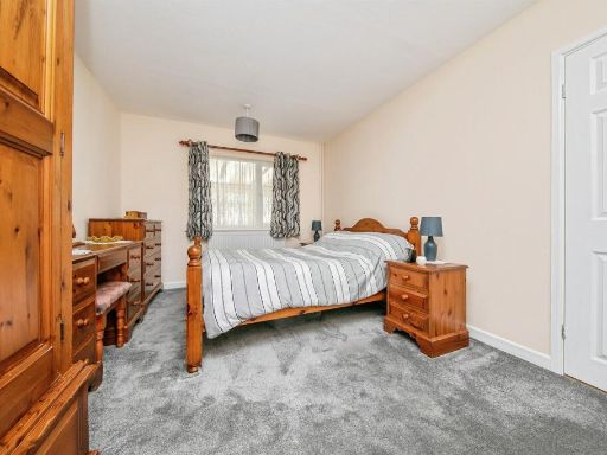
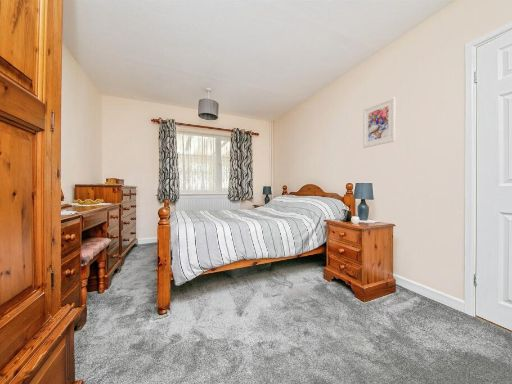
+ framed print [362,96,396,149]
